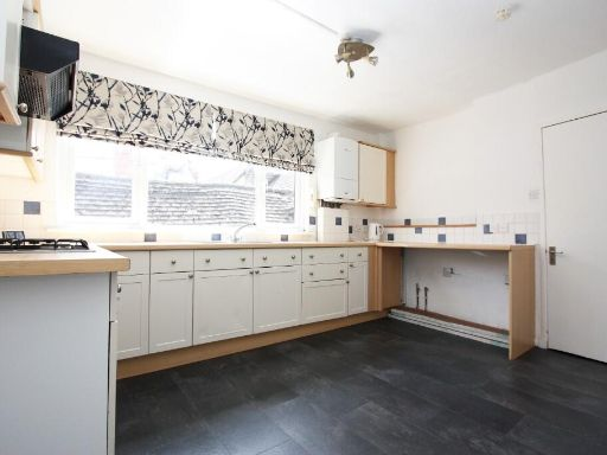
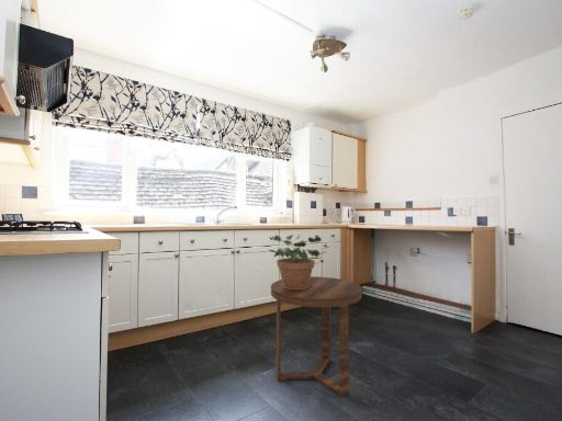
+ potted plant [268,234,326,289]
+ side table [270,275,363,398]
